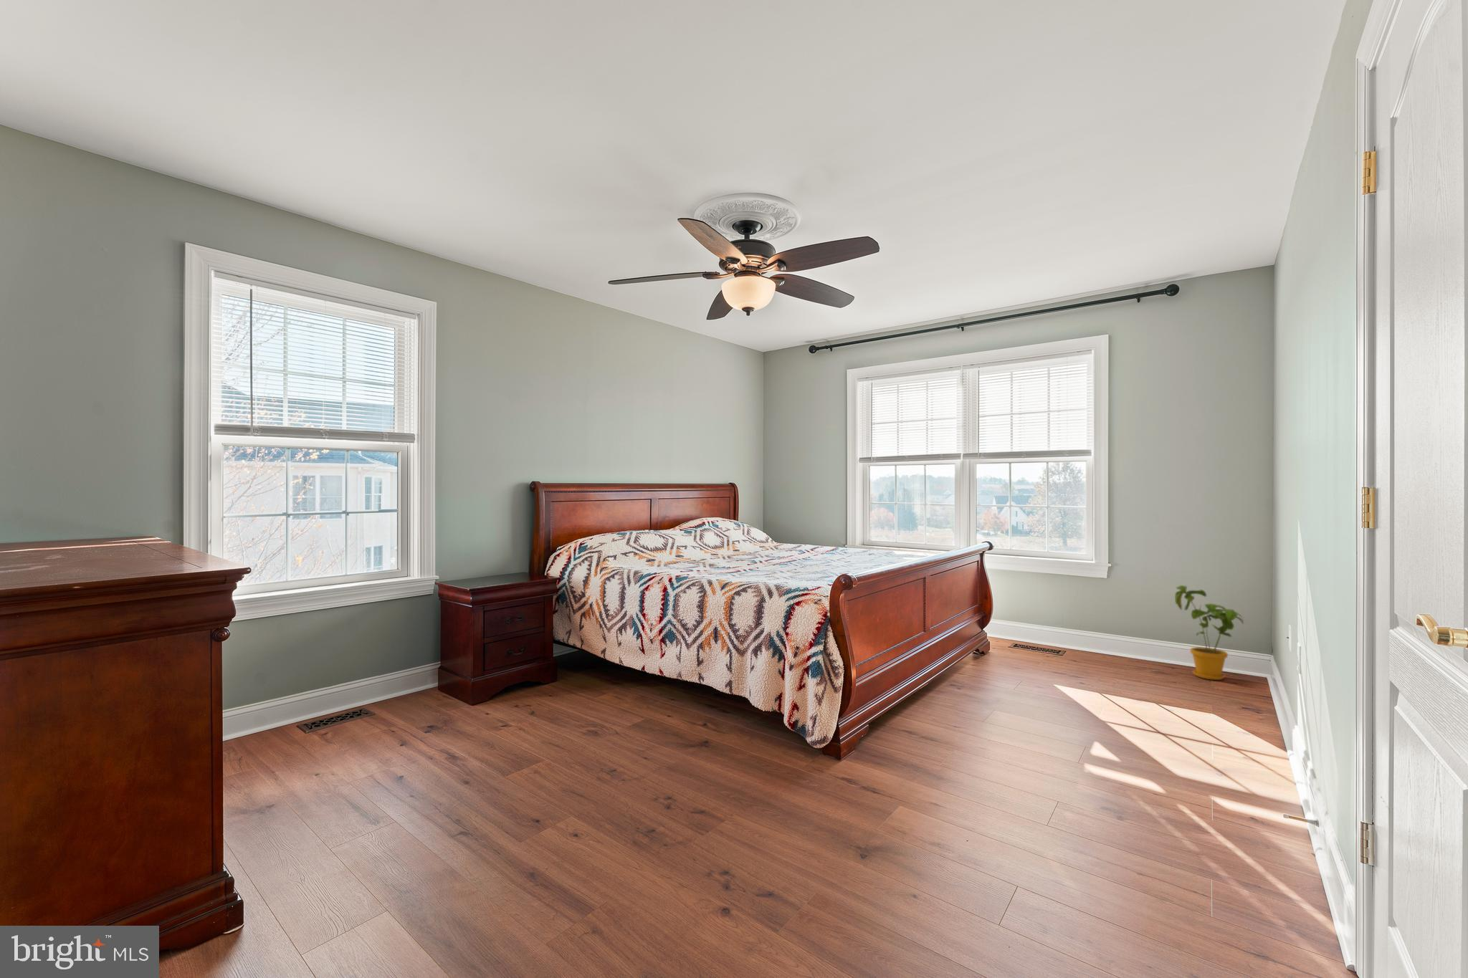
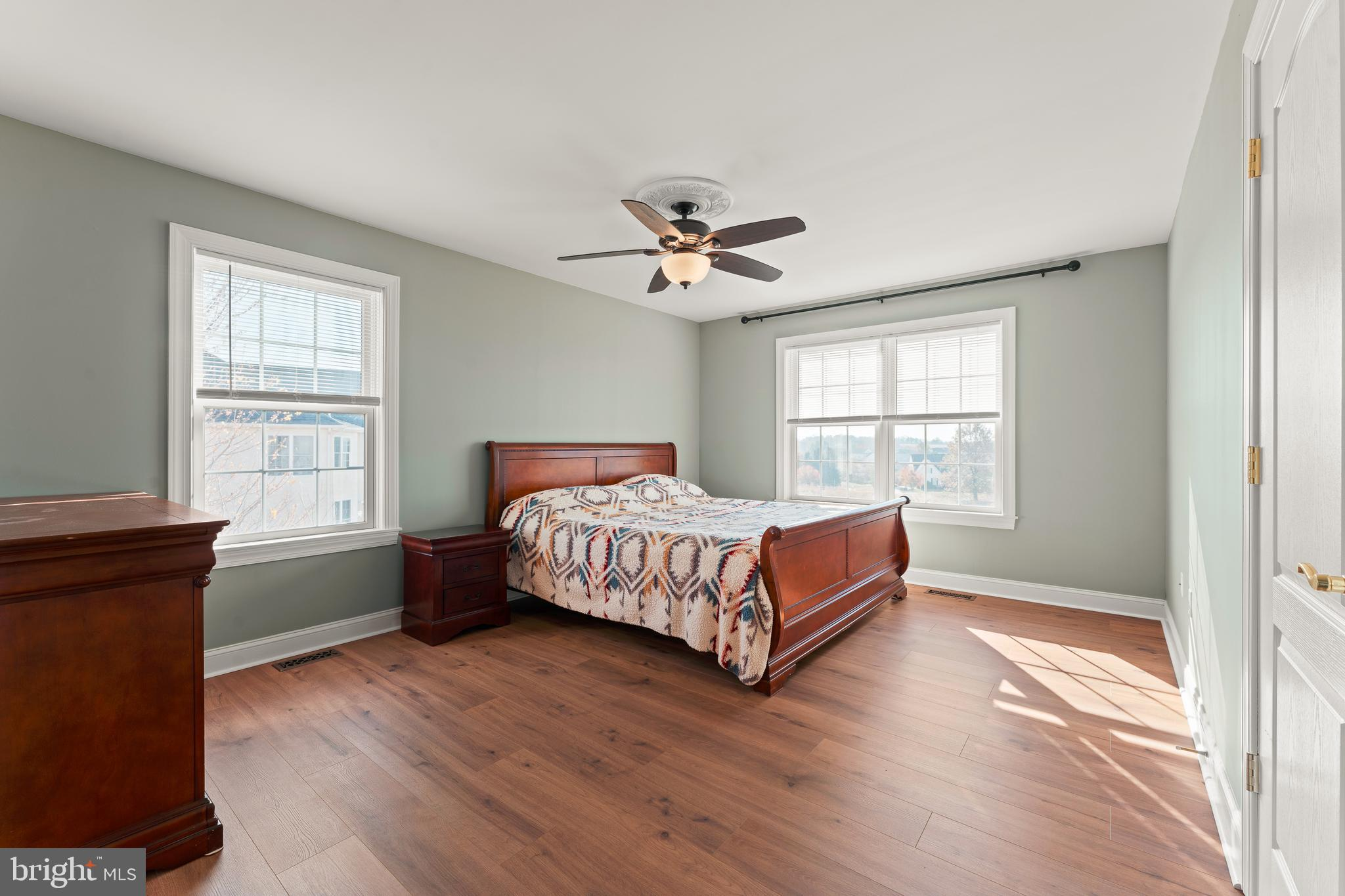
- house plant [1174,585,1244,681]
